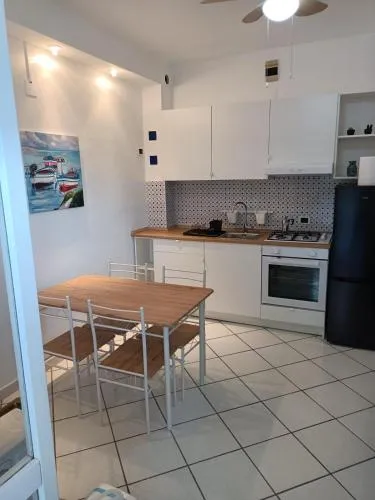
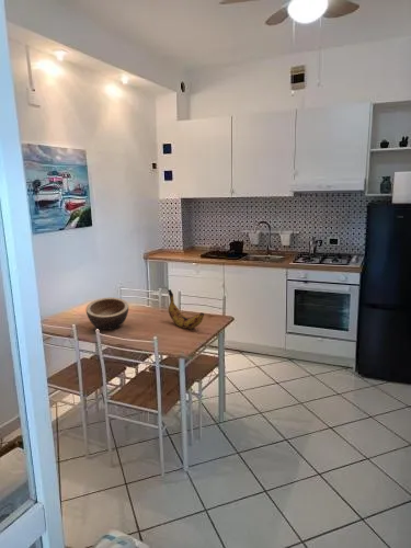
+ wooden bowl [85,297,129,331]
+ banana [167,288,205,330]
